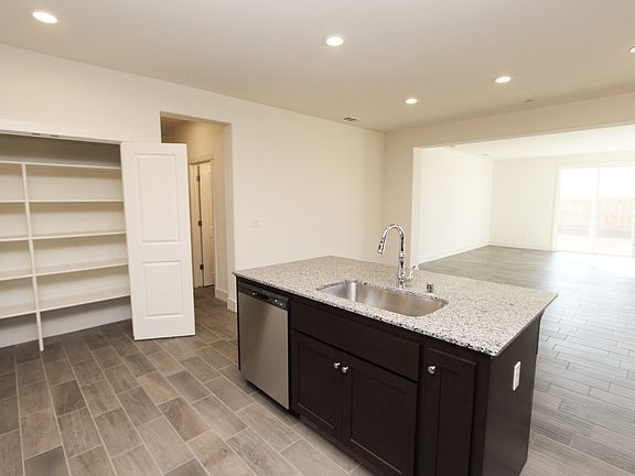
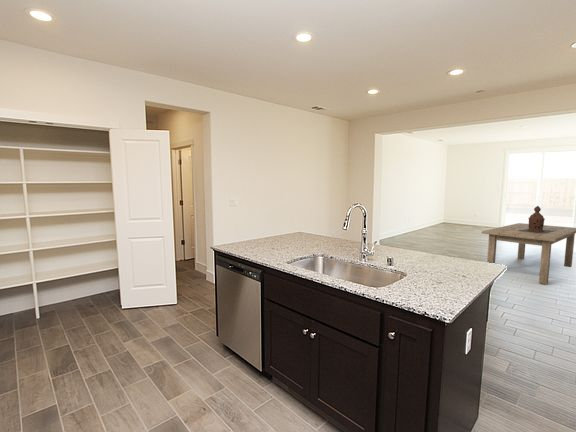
+ lantern [518,205,553,233]
+ dining table [481,222,576,285]
